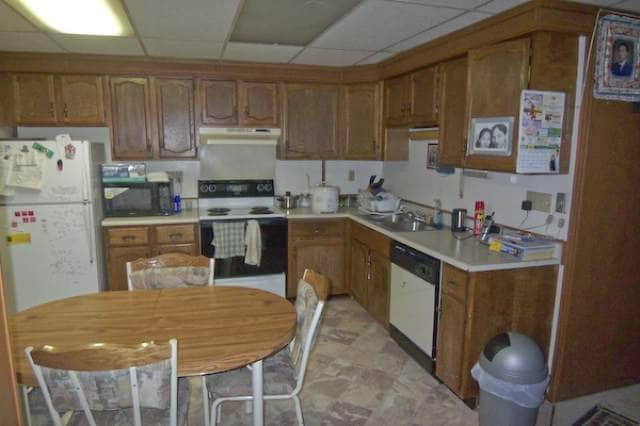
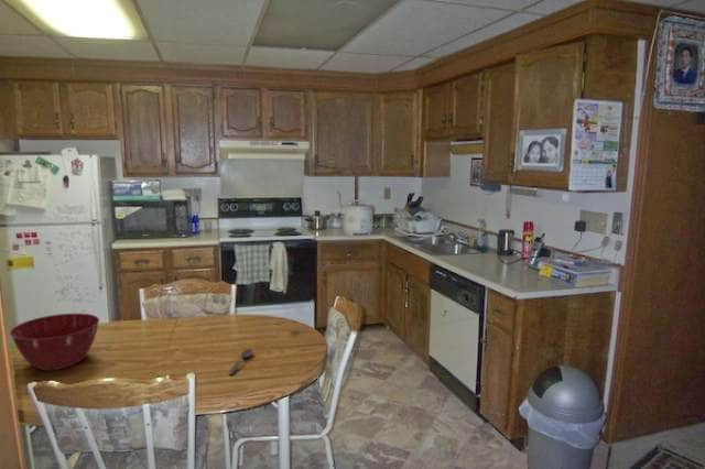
+ mixing bowl [9,313,100,372]
+ soupspoon [228,348,253,375]
